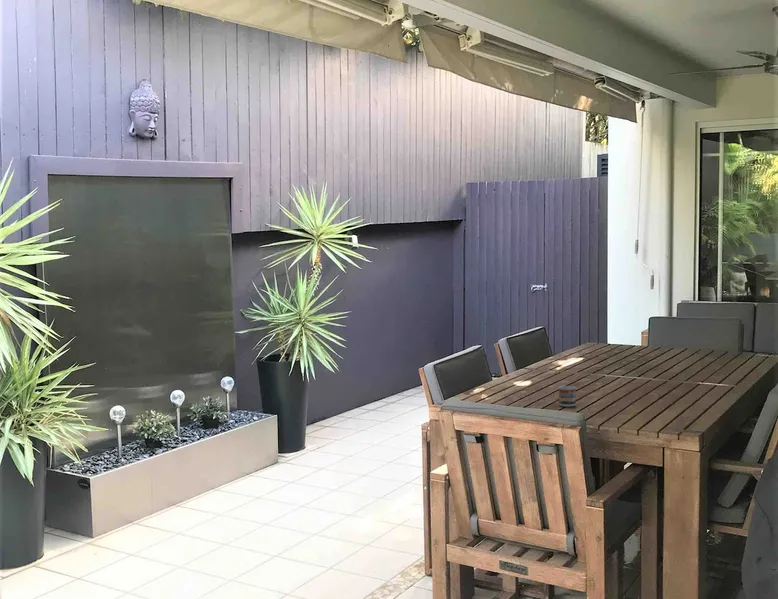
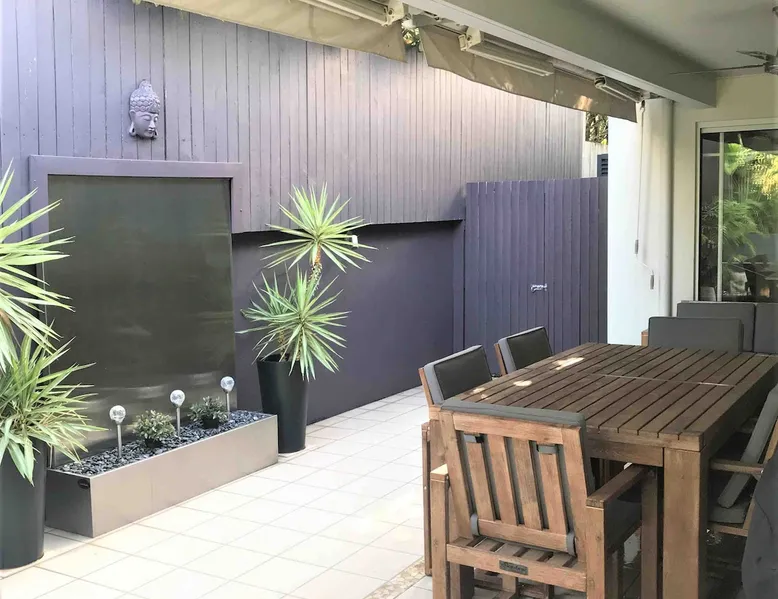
- cup [558,385,577,408]
